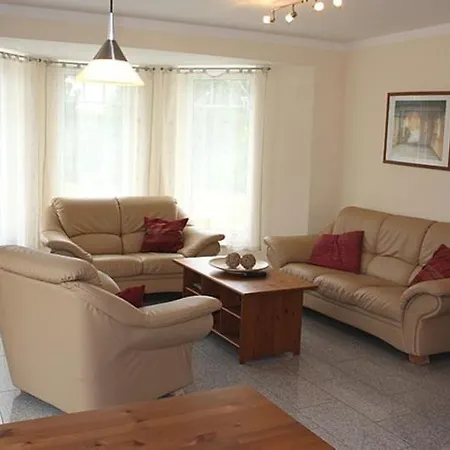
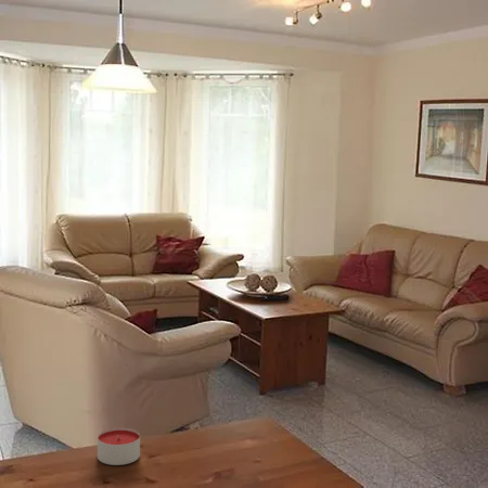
+ candle [97,427,141,466]
